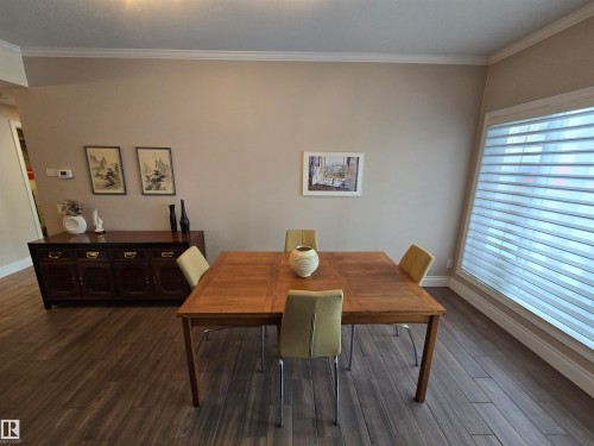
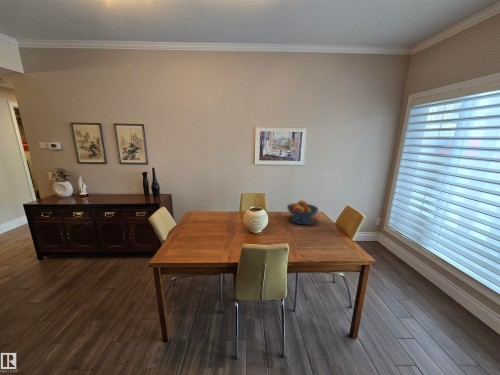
+ fruit bowl [286,199,319,225]
